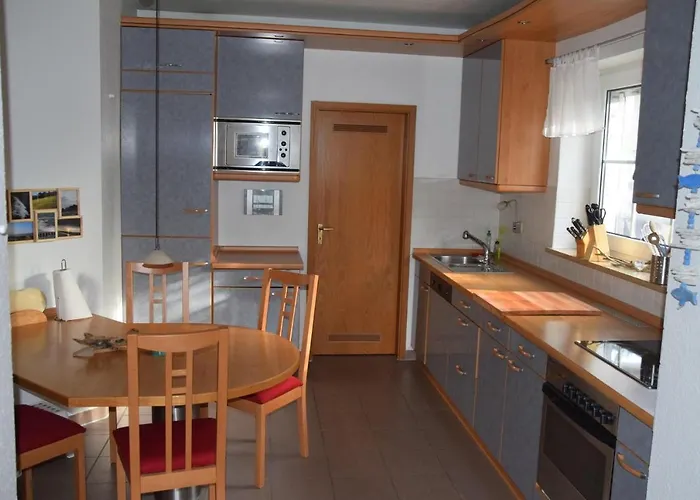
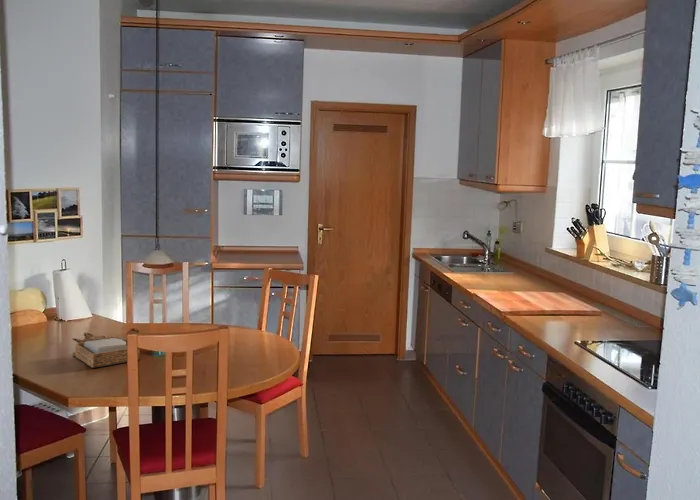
+ napkin holder [74,336,141,369]
